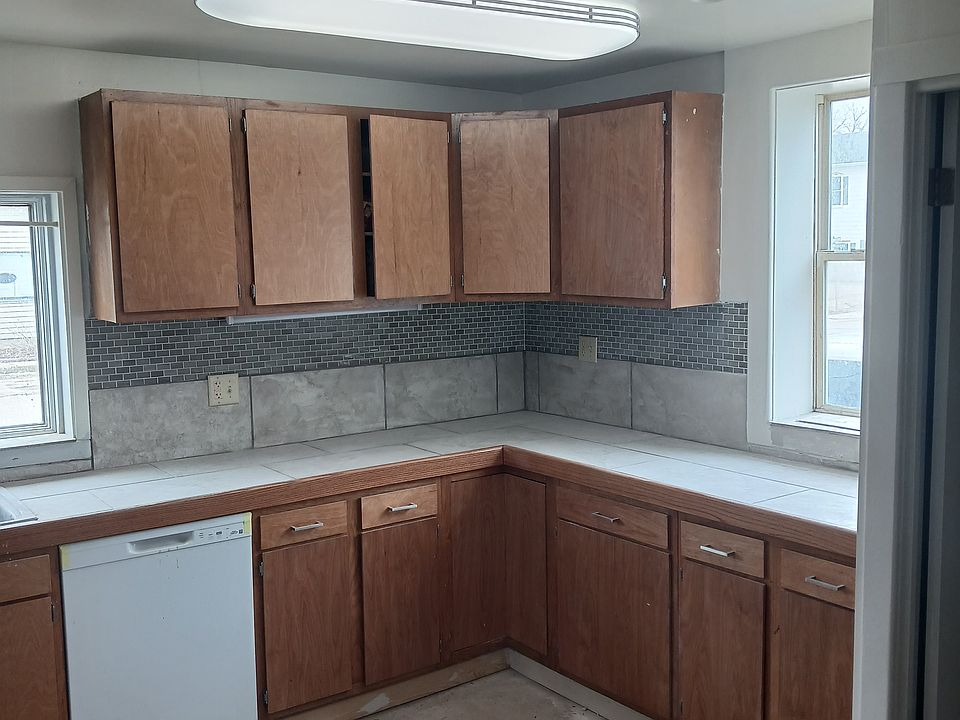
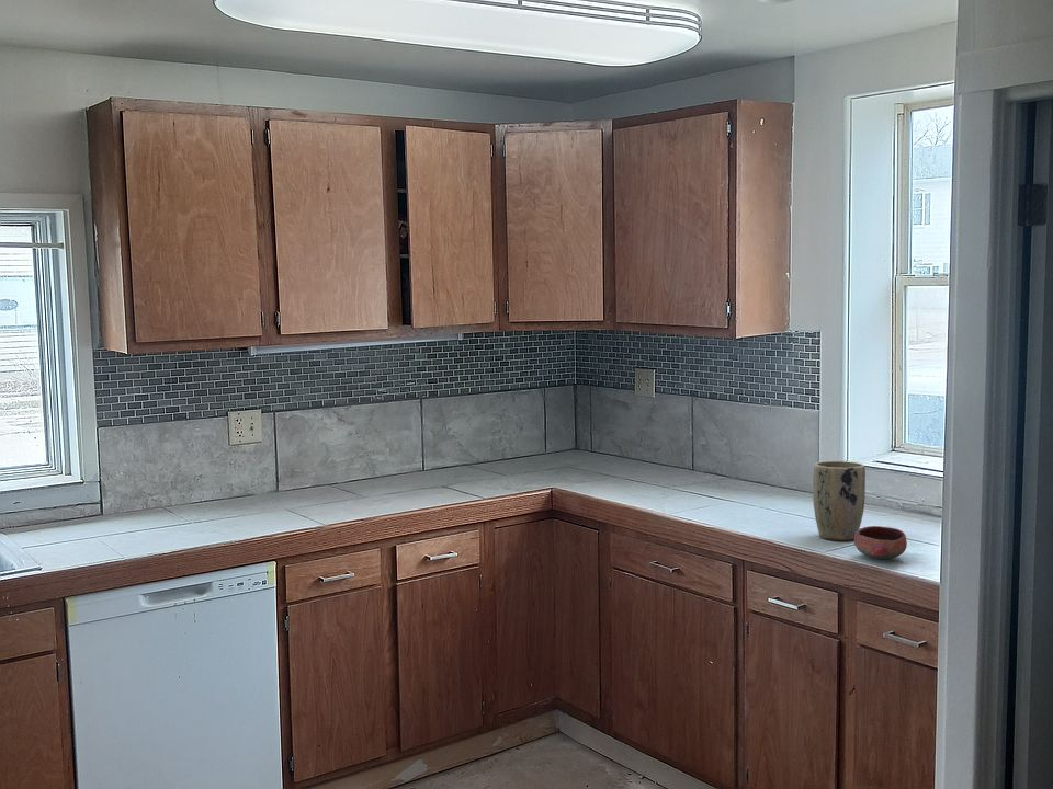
+ bowl [853,525,908,560]
+ plant pot [812,460,867,541]
